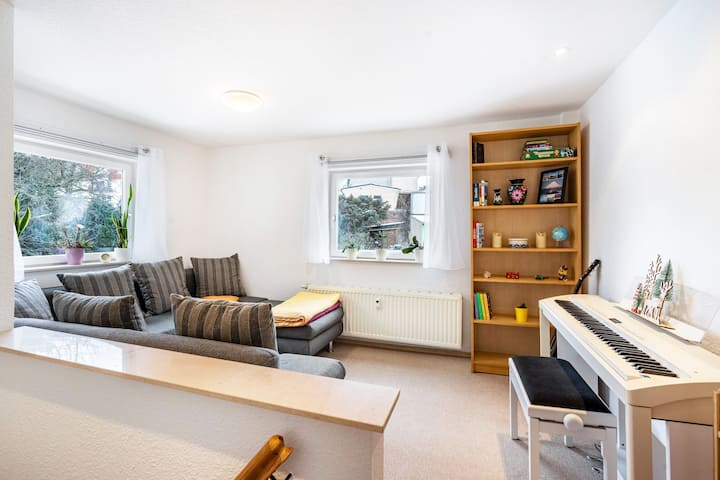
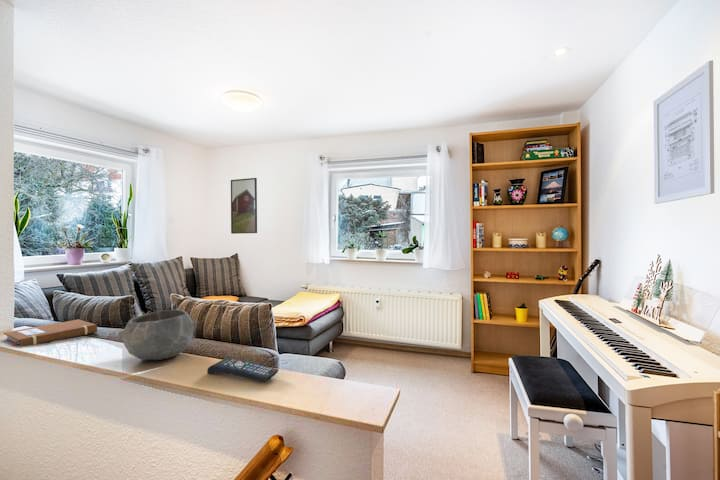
+ wall art [653,60,715,205]
+ bowl [117,309,198,361]
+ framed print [230,177,258,235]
+ notebook [3,318,98,347]
+ remote control [207,357,280,383]
